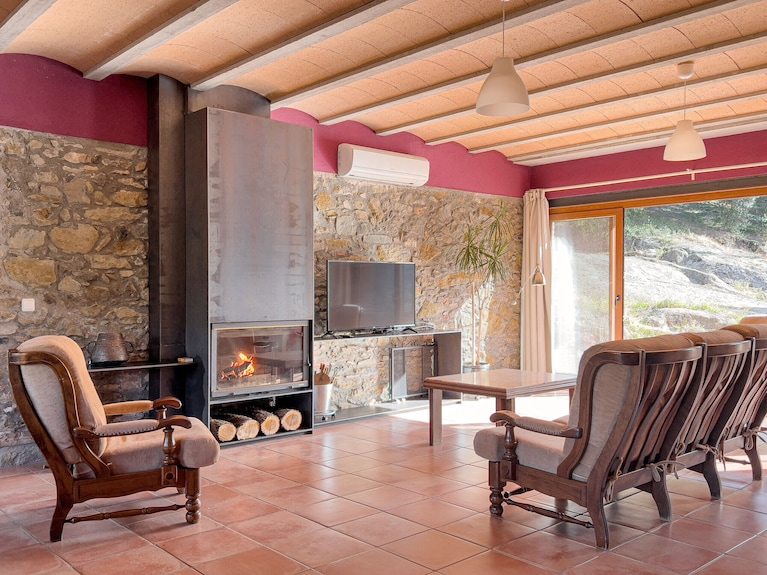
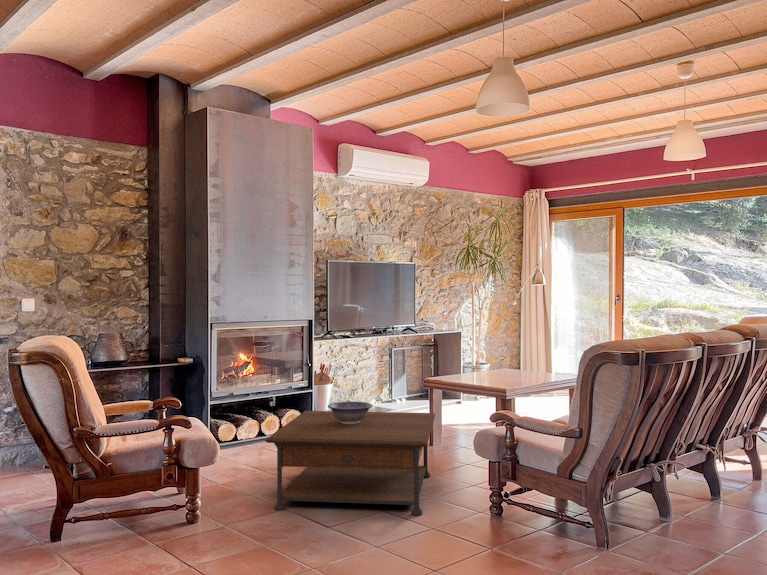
+ coffee table [264,410,436,516]
+ decorative bowl [327,401,374,424]
